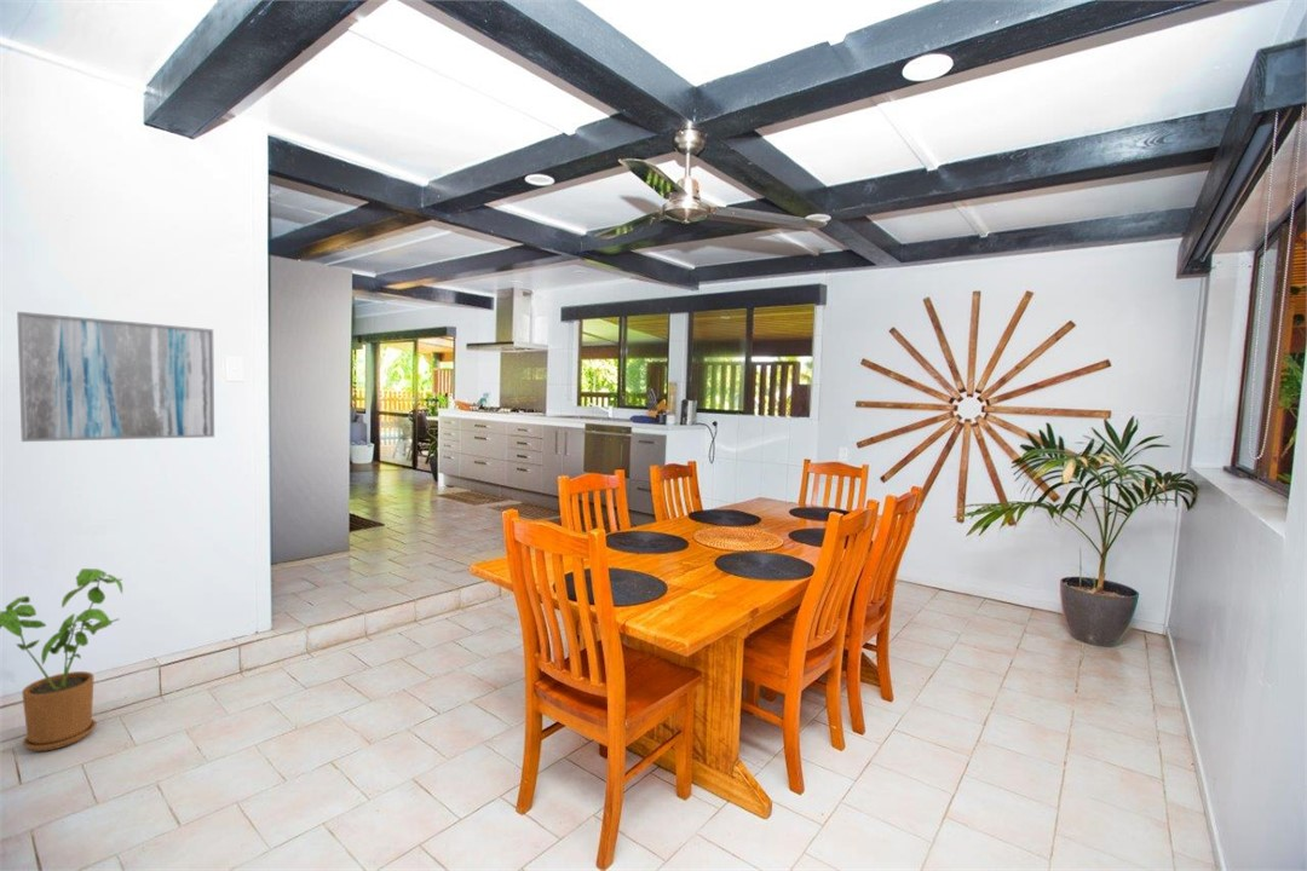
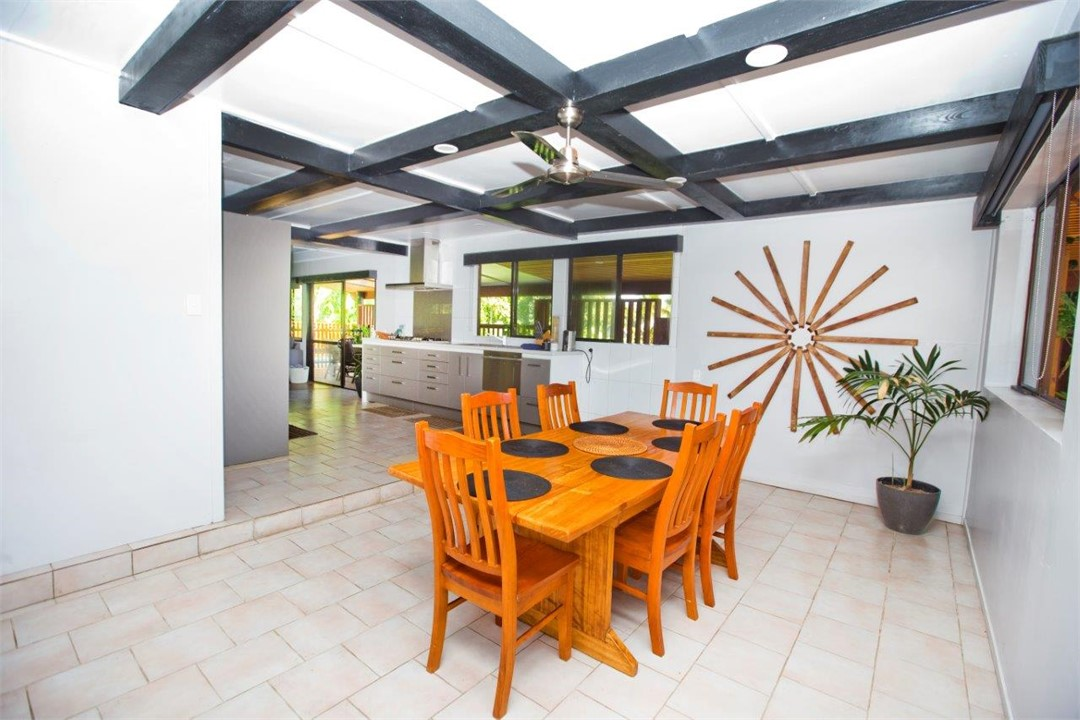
- wall art [16,311,215,443]
- house plant [0,567,123,752]
